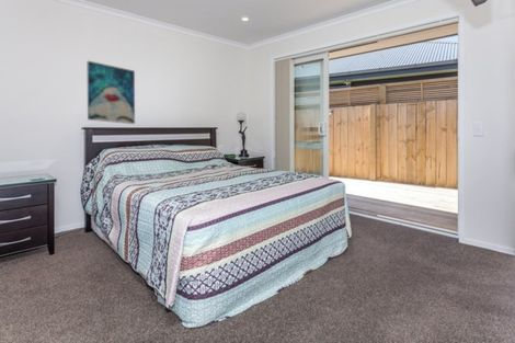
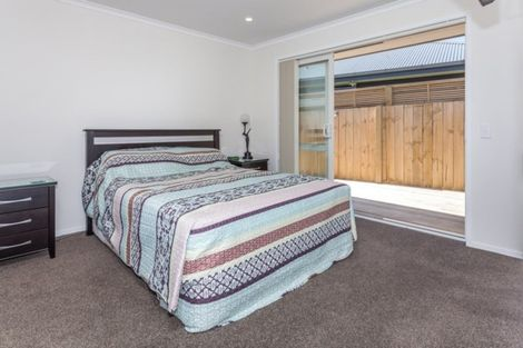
- wall art [87,60,136,125]
